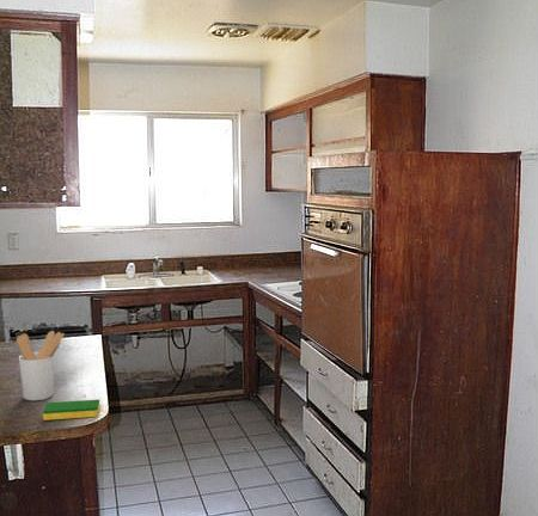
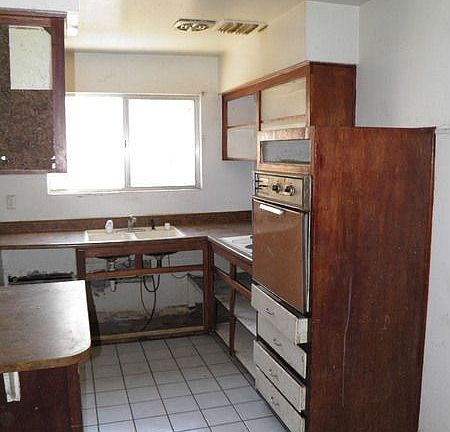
- utensil holder [16,330,65,401]
- dish sponge [42,399,100,422]
